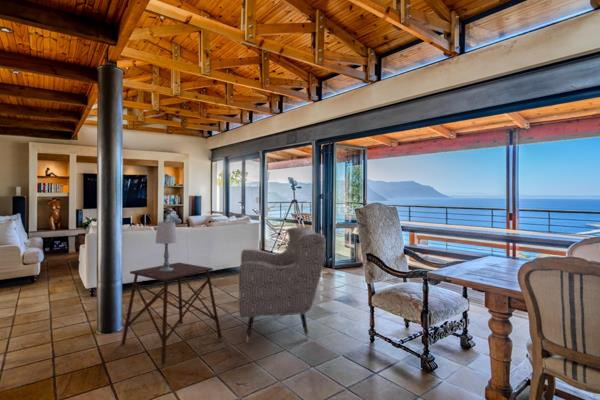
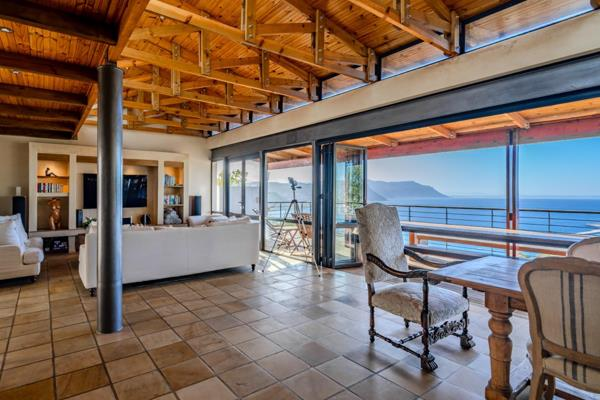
- side table [120,262,223,364]
- table lamp [155,221,178,271]
- armchair [238,226,327,344]
